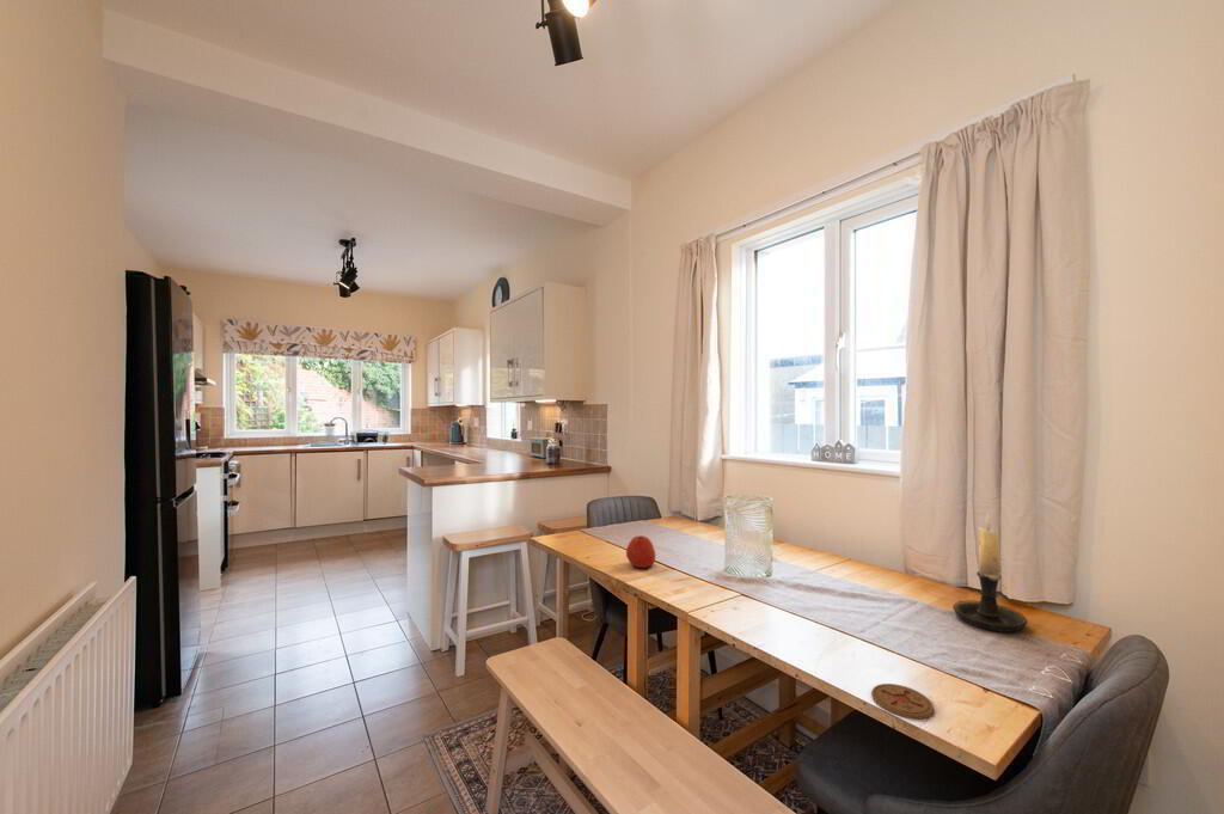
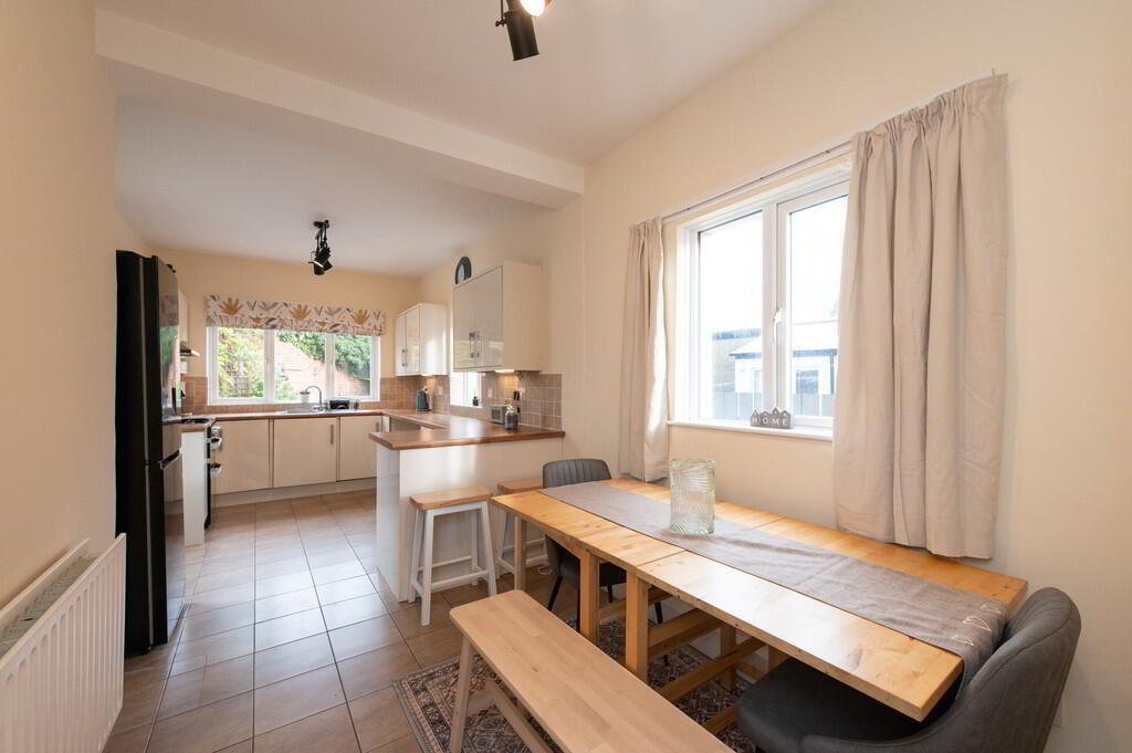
- apple [625,534,656,569]
- candle holder [951,512,1028,634]
- coaster [870,683,935,720]
